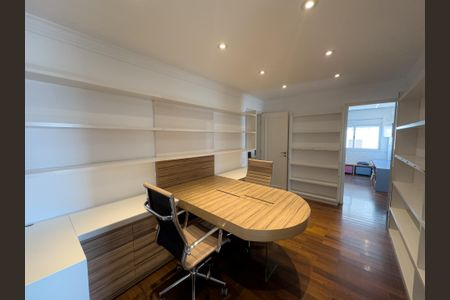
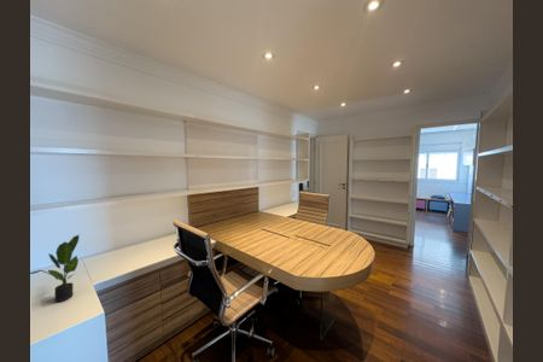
+ potted plant [39,233,81,303]
